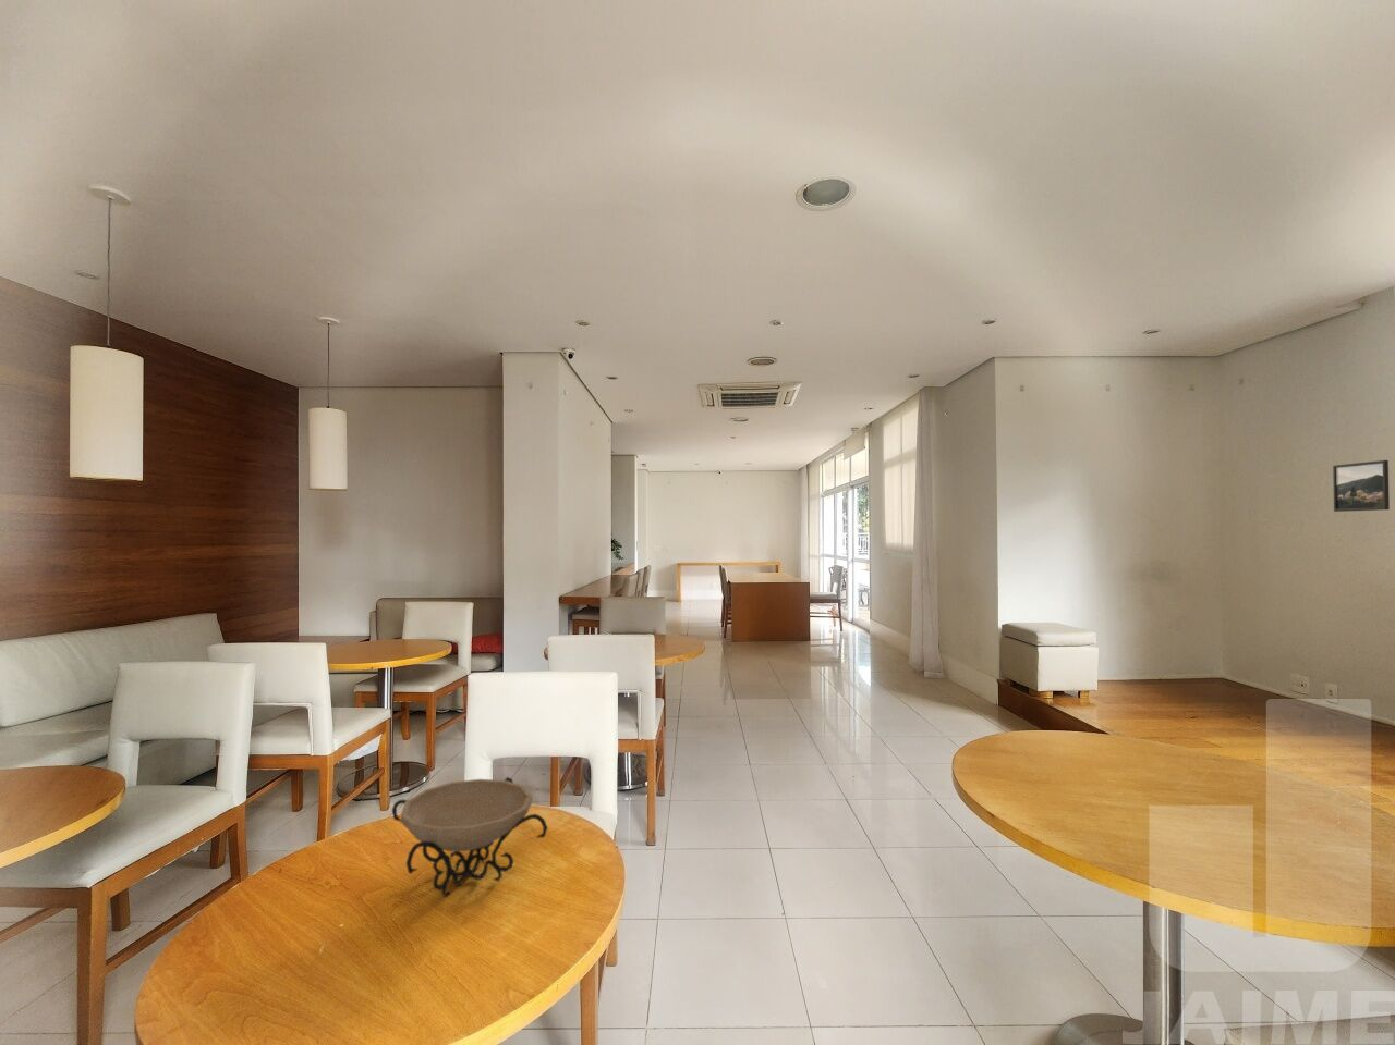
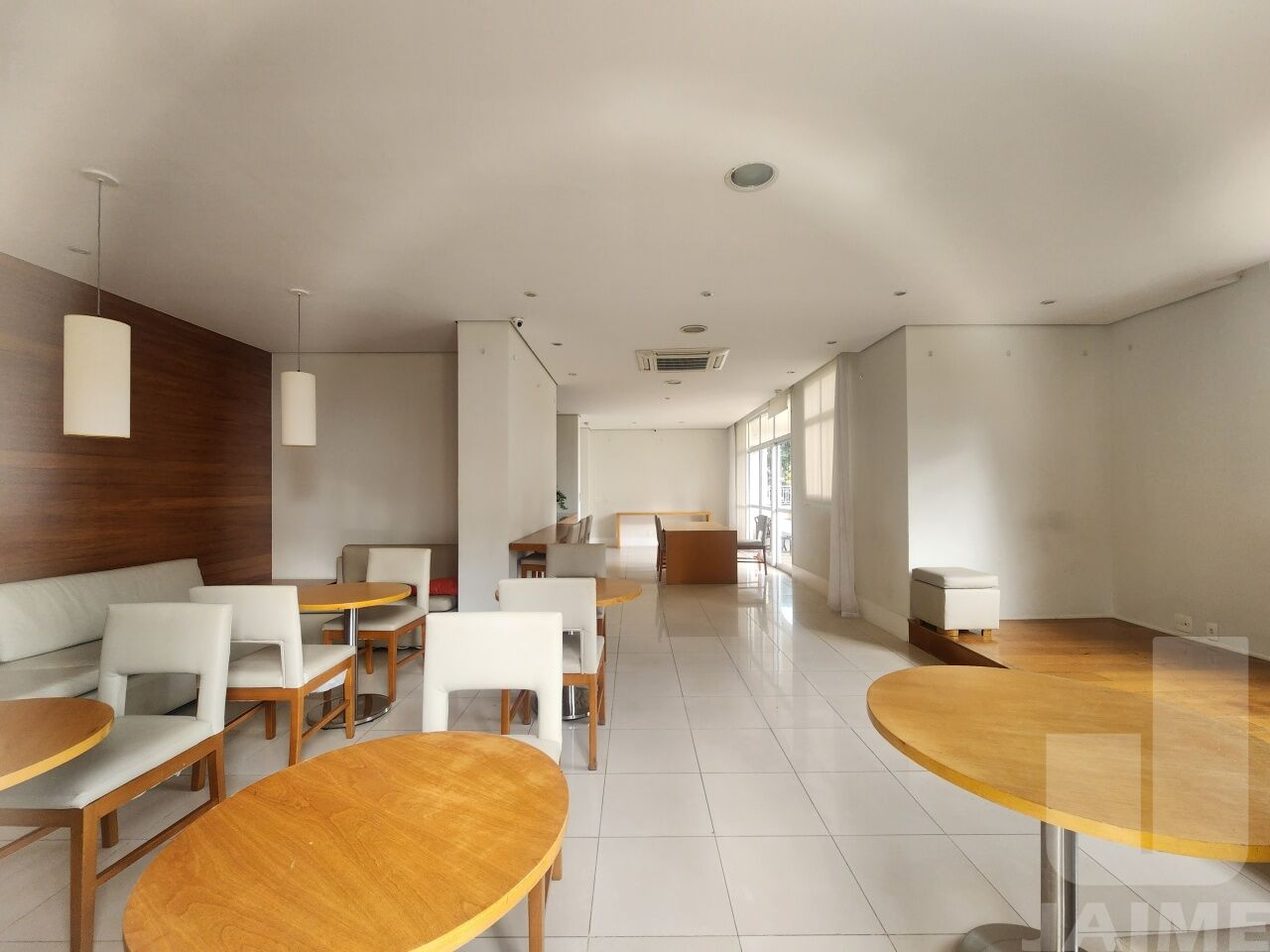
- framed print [1331,459,1391,513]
- decorative bowl [391,776,548,898]
